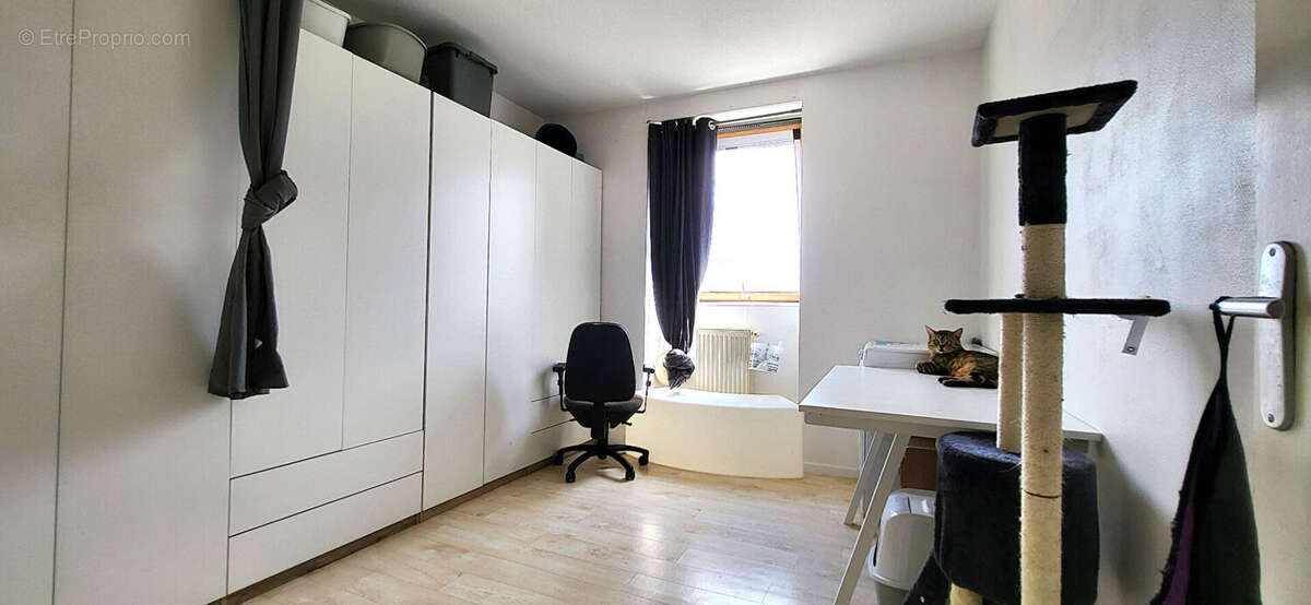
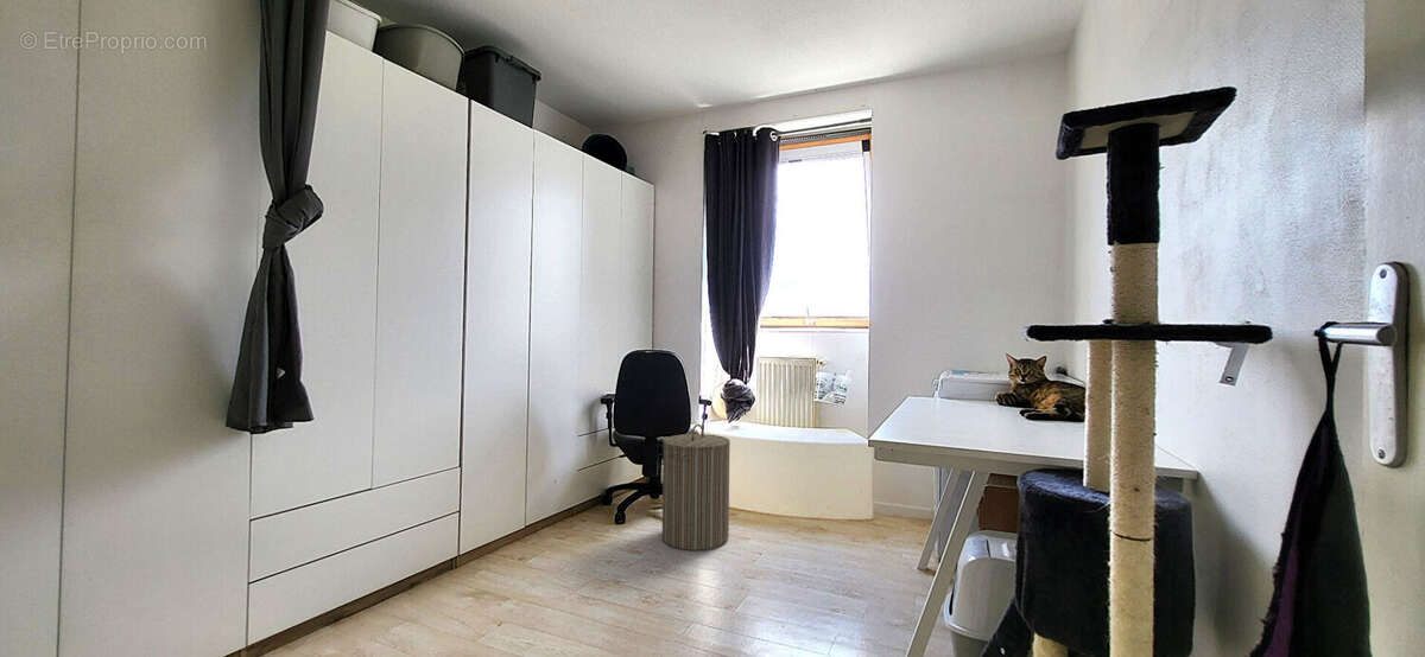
+ laundry hamper [661,423,732,551]
